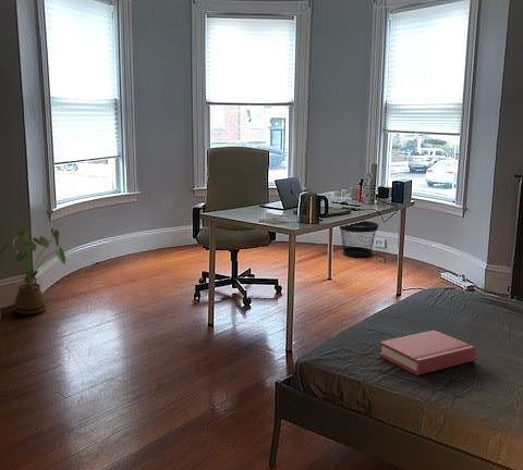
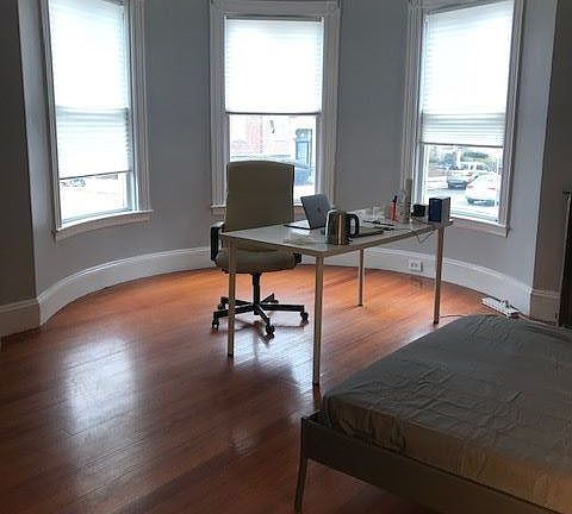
- house plant [0,226,66,316]
- wastebasket [338,220,379,259]
- hardback book [378,330,476,376]
